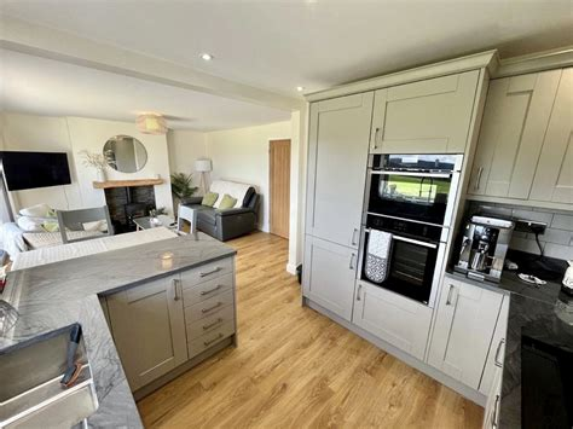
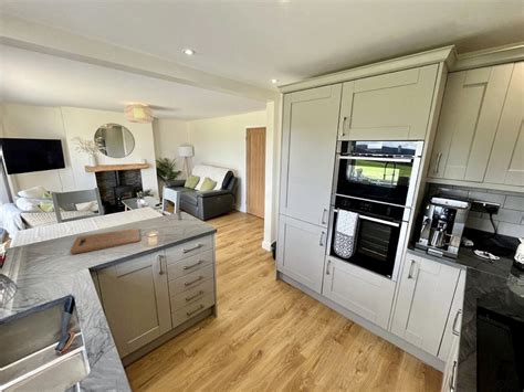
+ cutting board [69,227,142,255]
